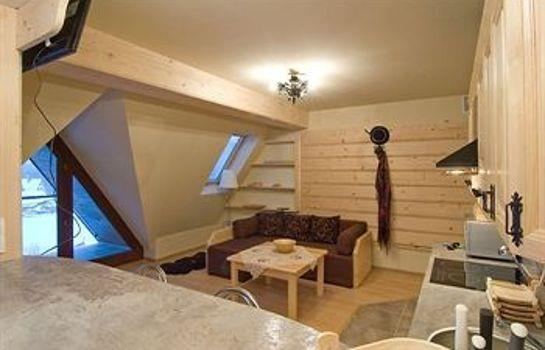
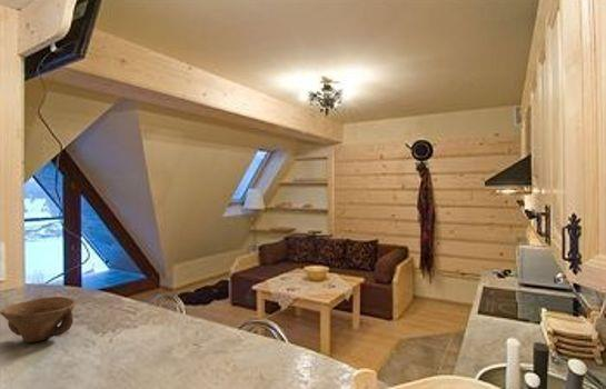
+ bowl [0,296,77,343]
